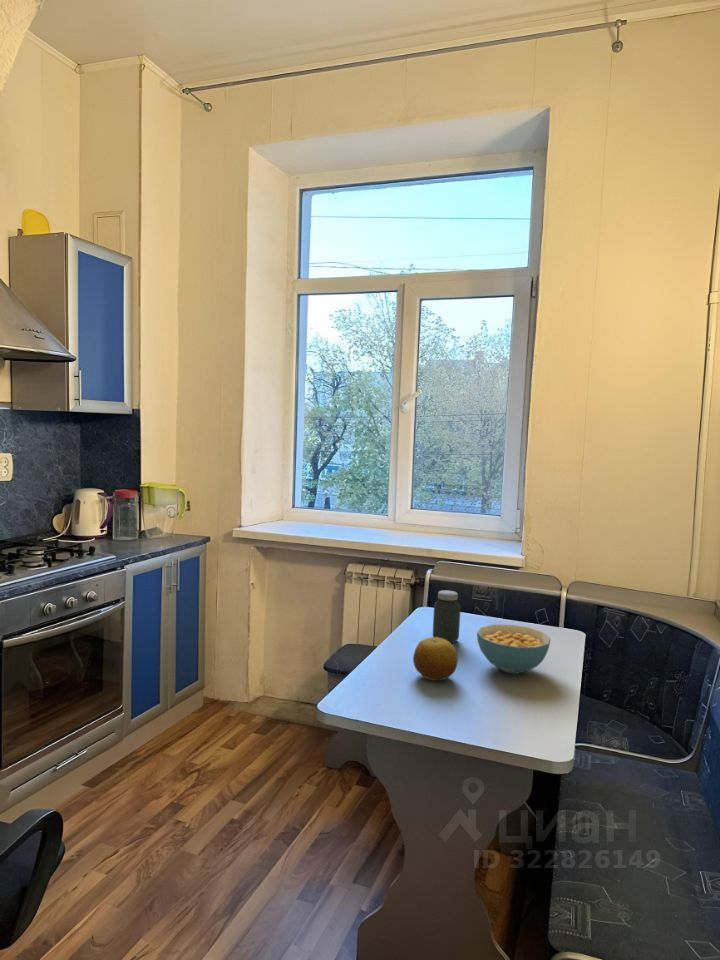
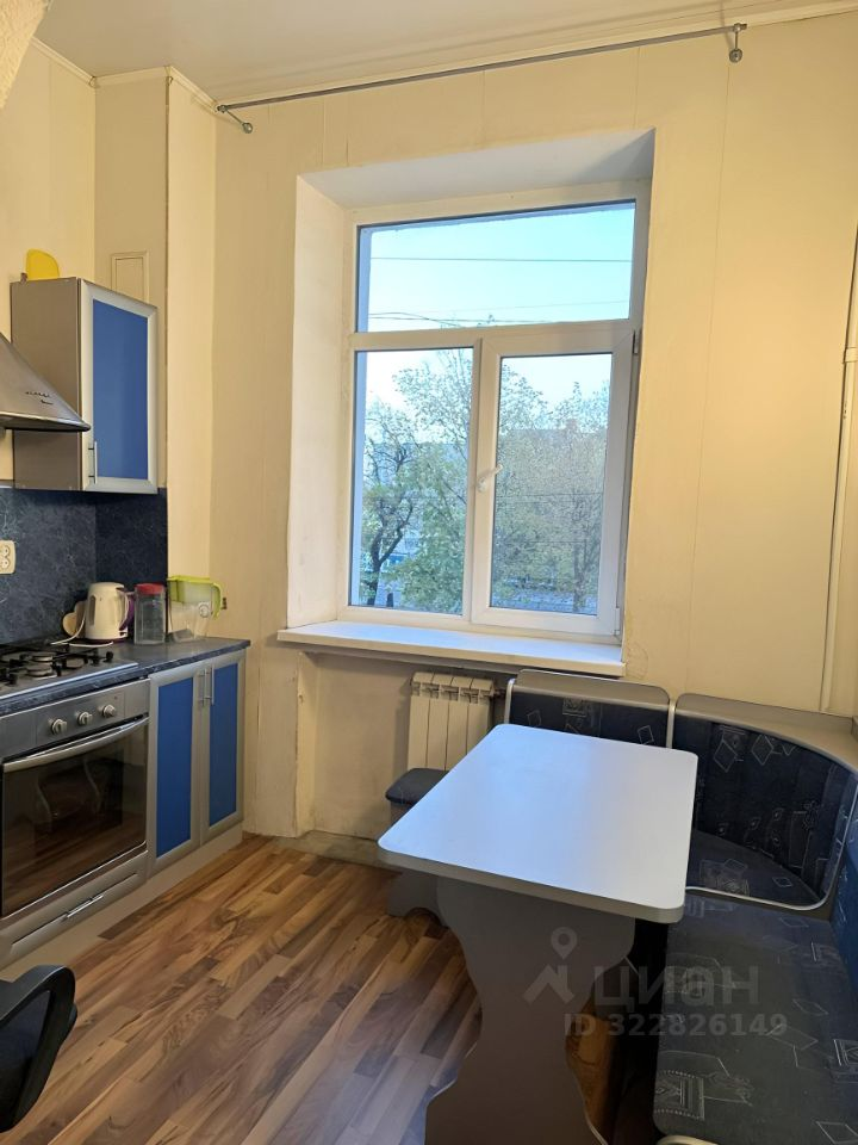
- cereal bowl [476,624,552,675]
- jar [432,589,461,644]
- fruit [412,636,459,682]
